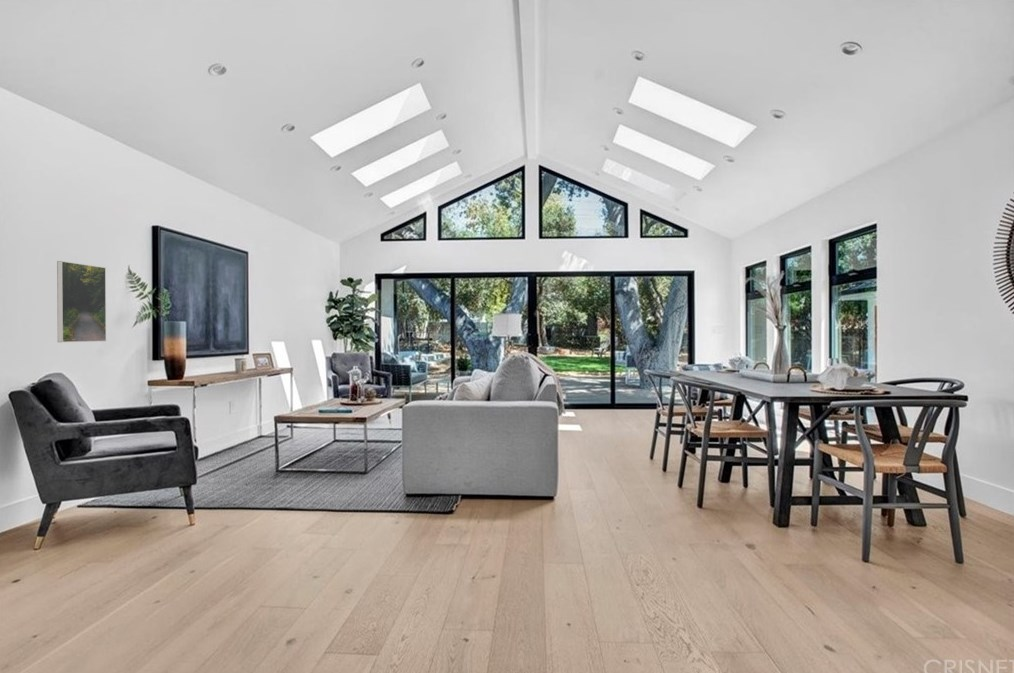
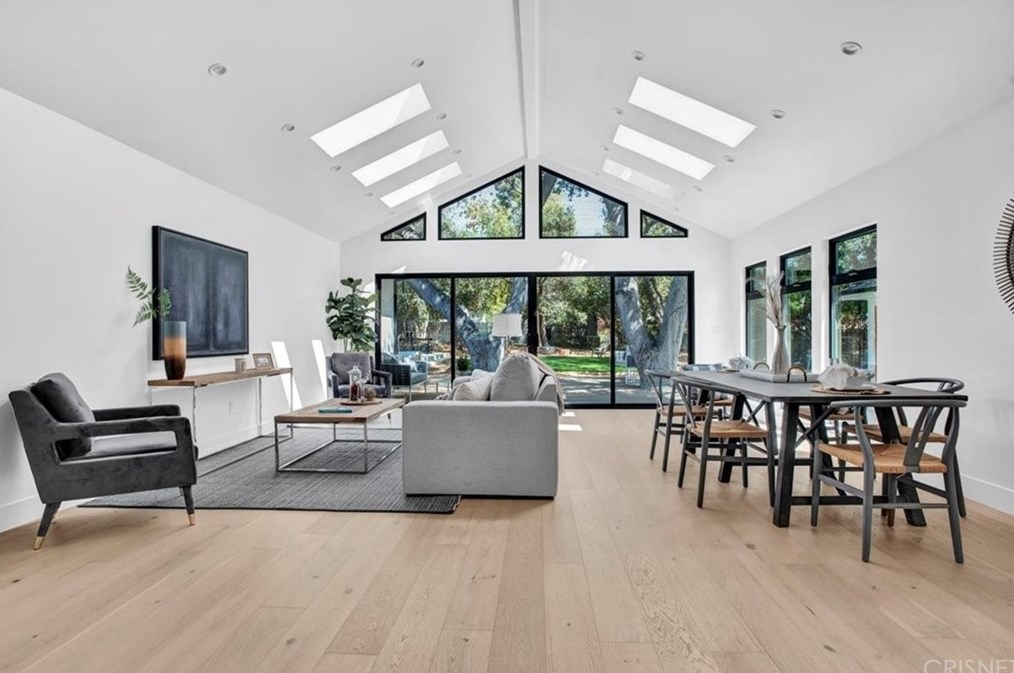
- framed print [56,260,107,343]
